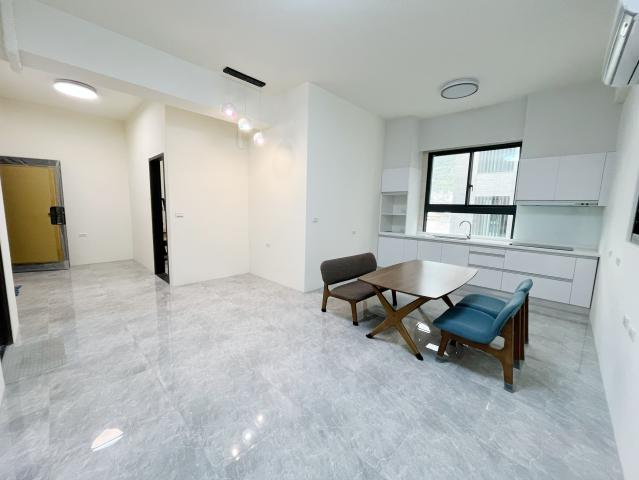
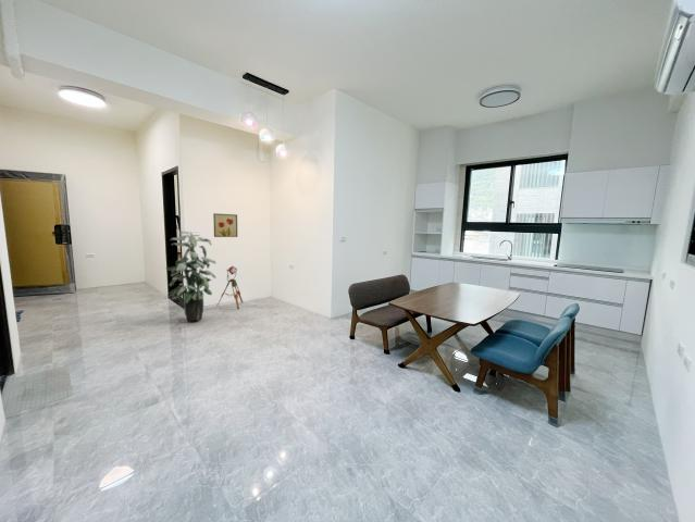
+ wall art [212,212,238,238]
+ indoor plant [164,231,218,322]
+ floor lamp [215,265,244,310]
